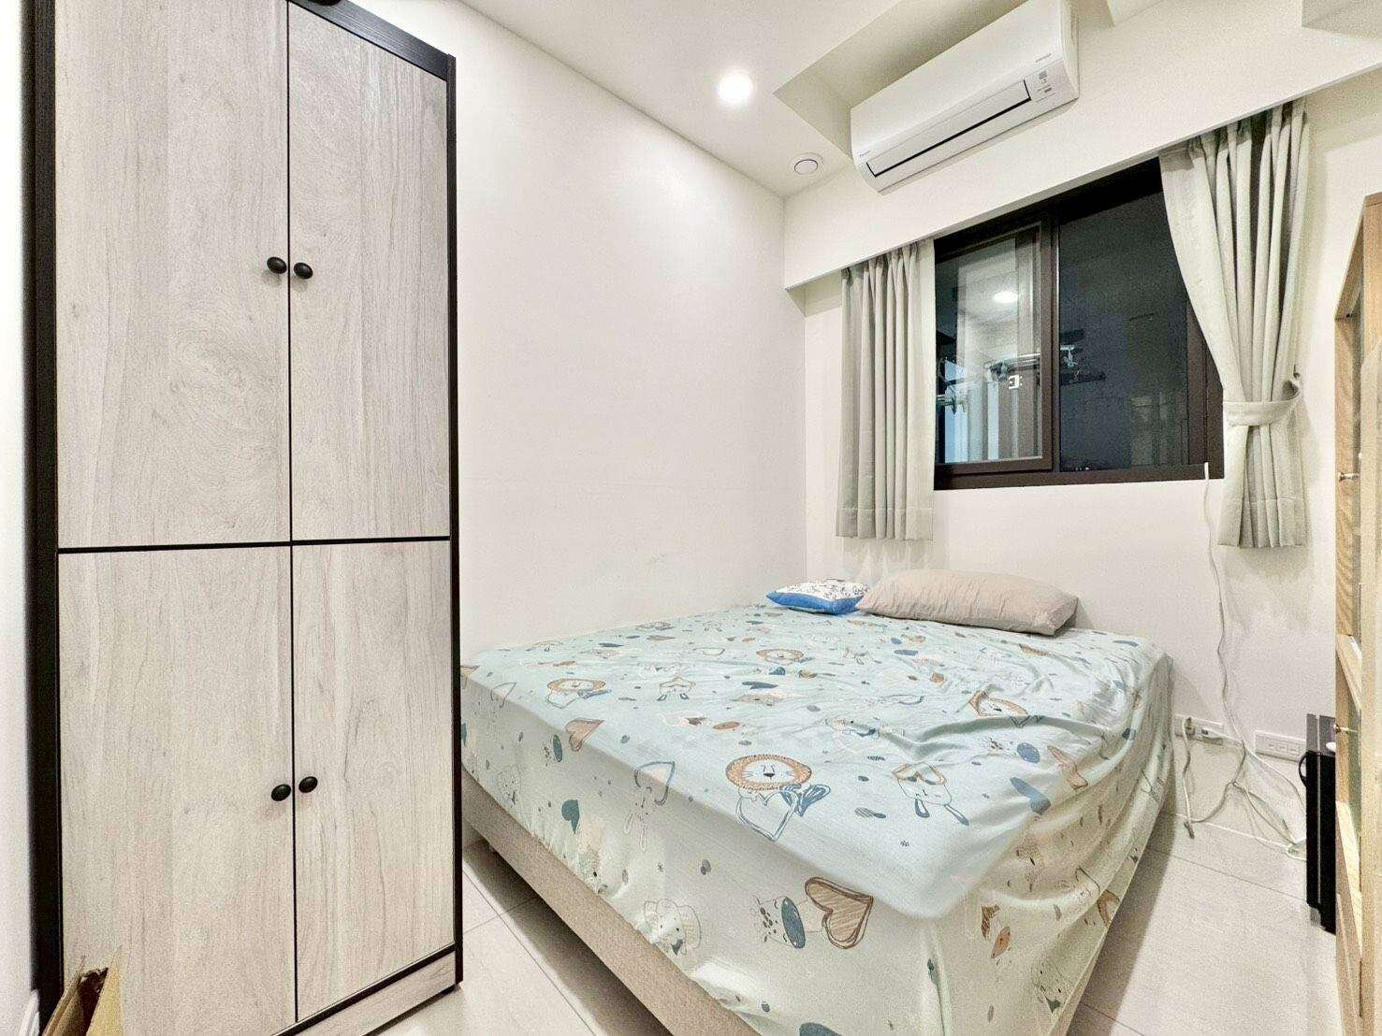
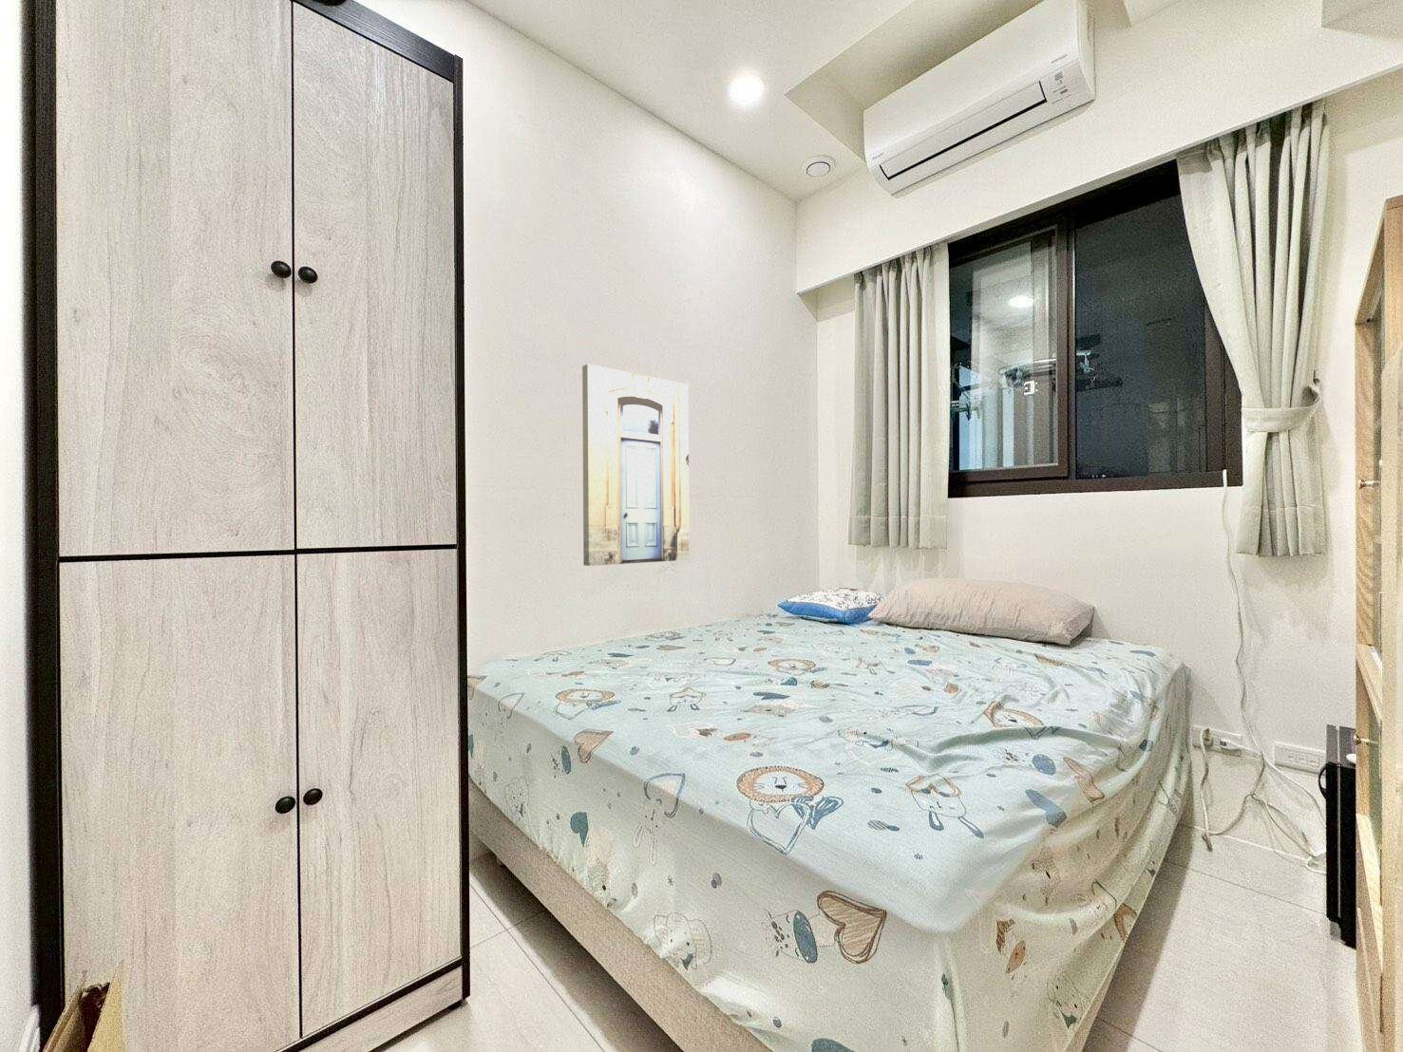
+ wall art [582,362,691,567]
